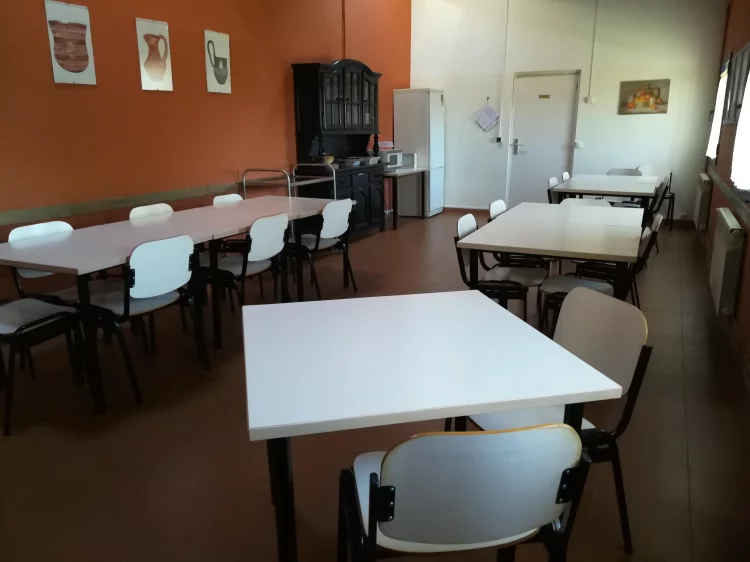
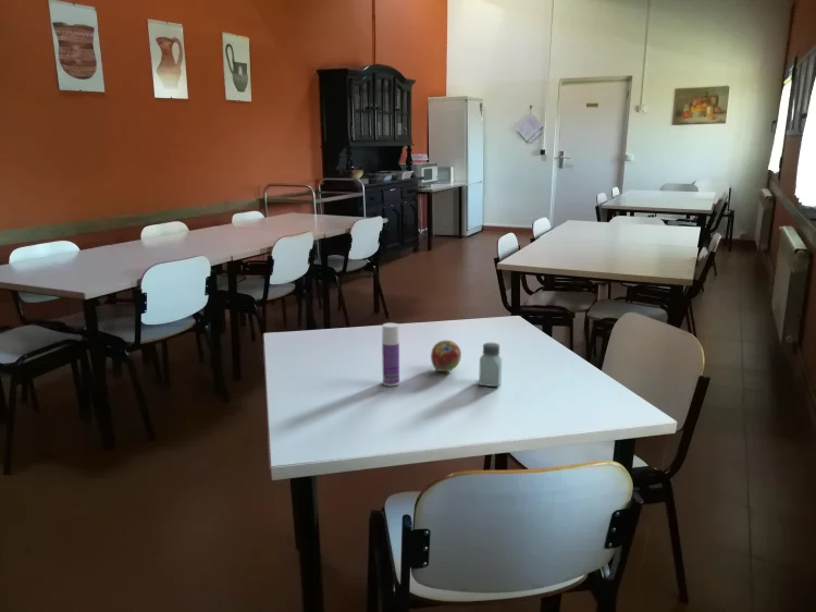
+ bottle [381,322,400,388]
+ fruit [430,340,462,372]
+ saltshaker [478,342,504,388]
